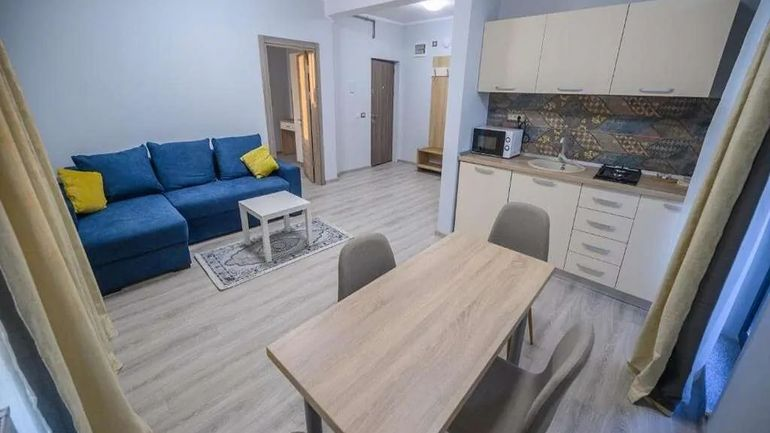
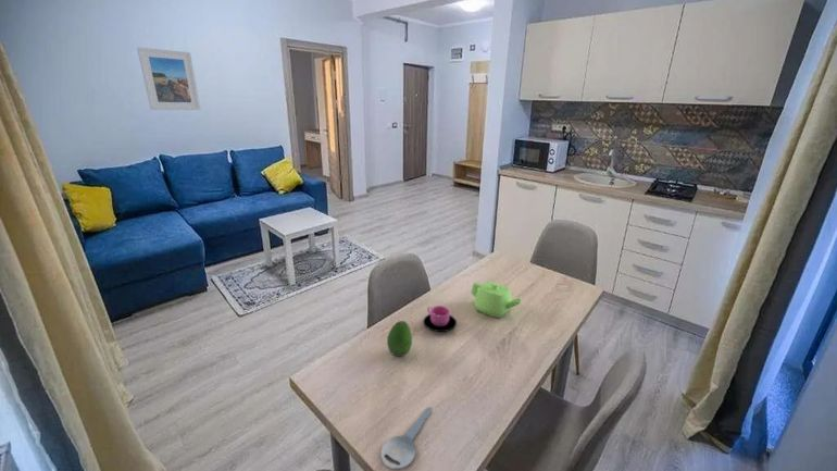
+ fruit [386,320,413,358]
+ cup [422,305,458,333]
+ teapot [471,281,522,319]
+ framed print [136,46,201,111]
+ key [379,406,433,471]
